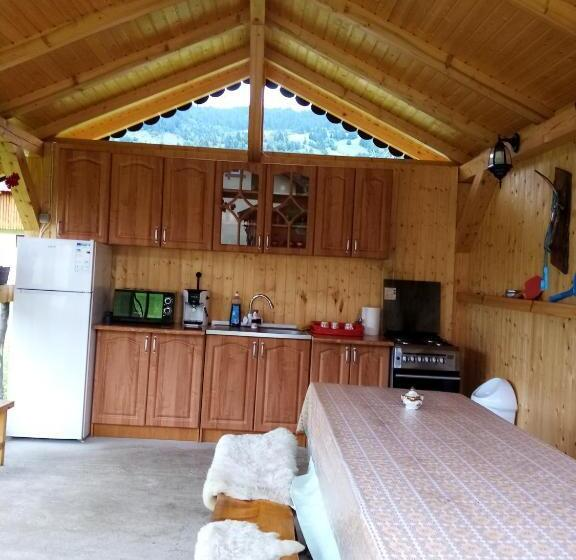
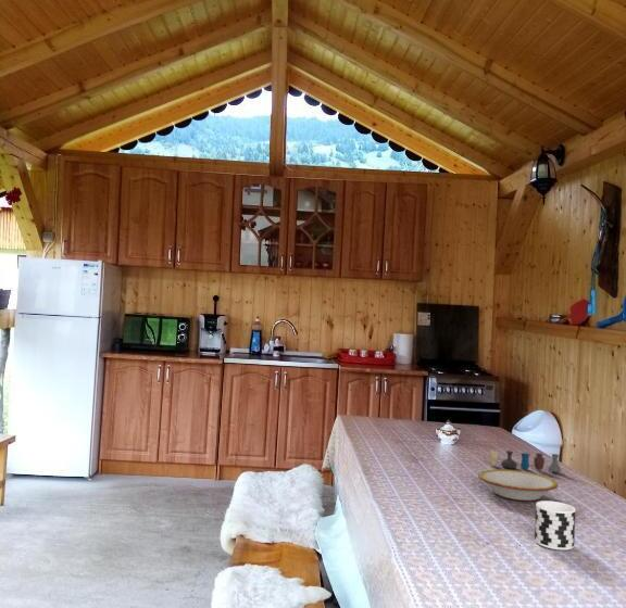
+ bowl [477,469,559,502]
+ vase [488,449,562,473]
+ cup [534,499,577,550]
